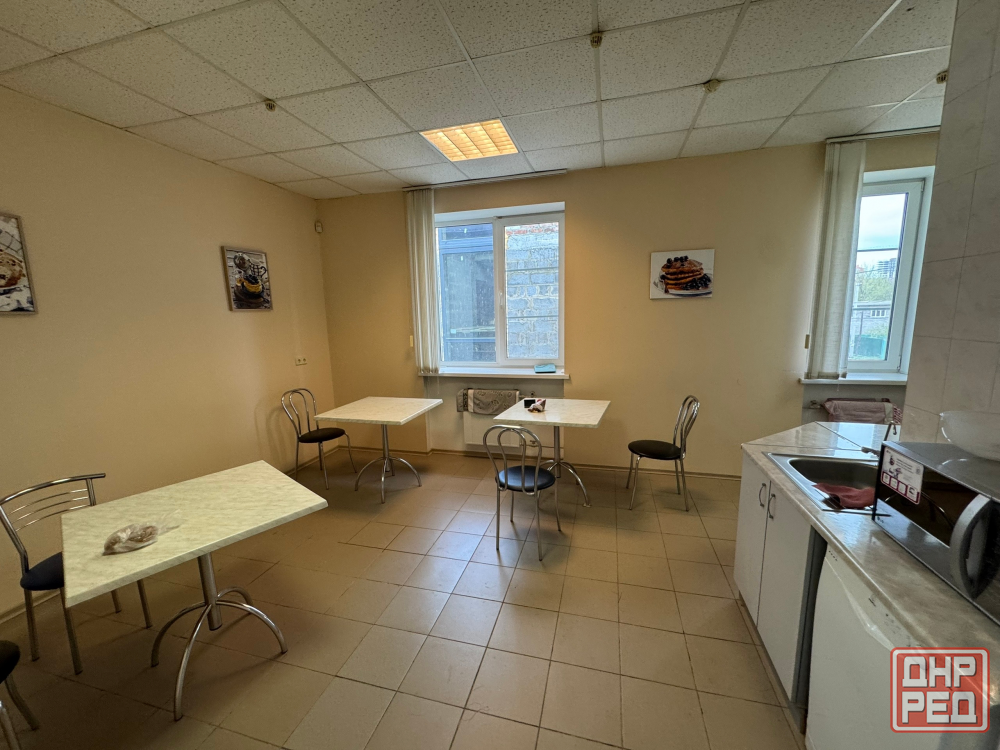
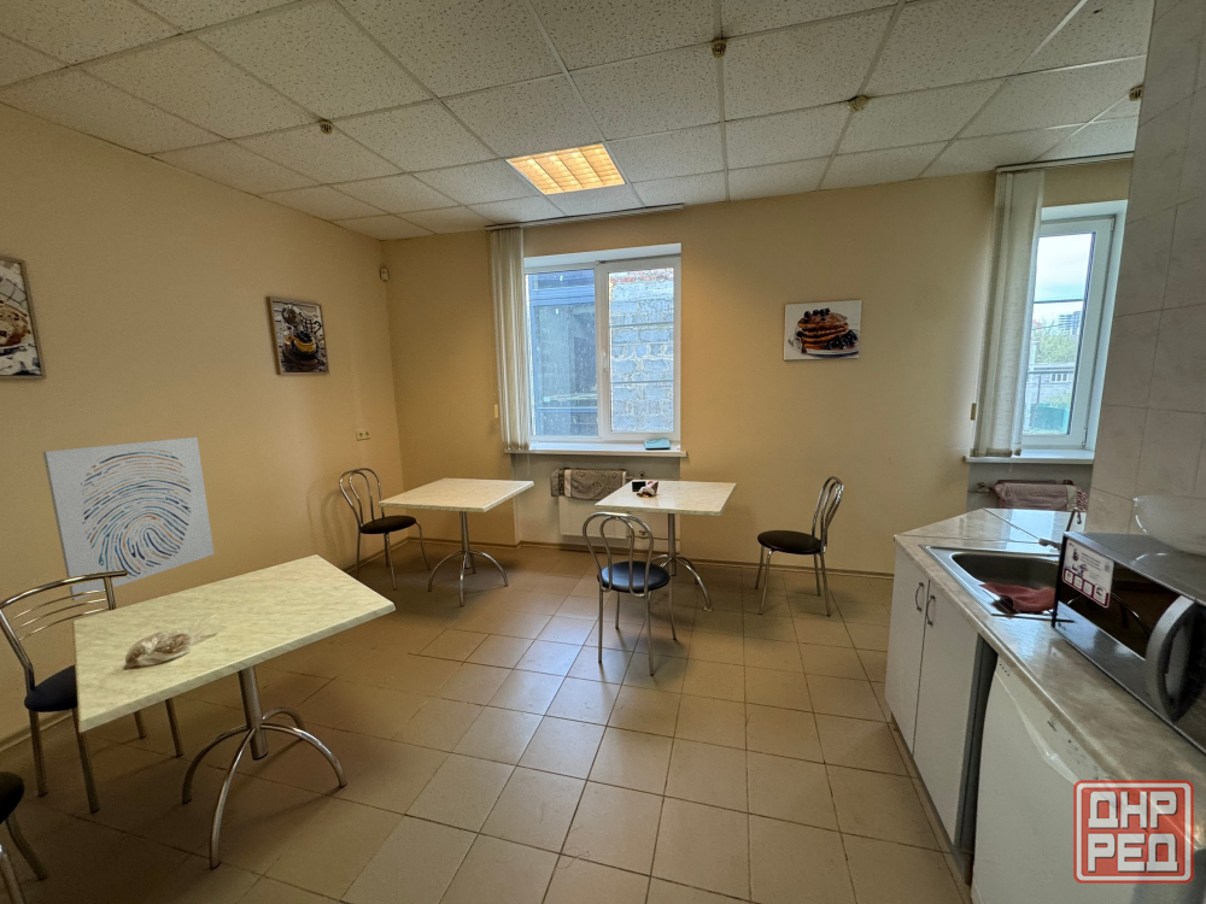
+ wall art [42,436,216,601]
